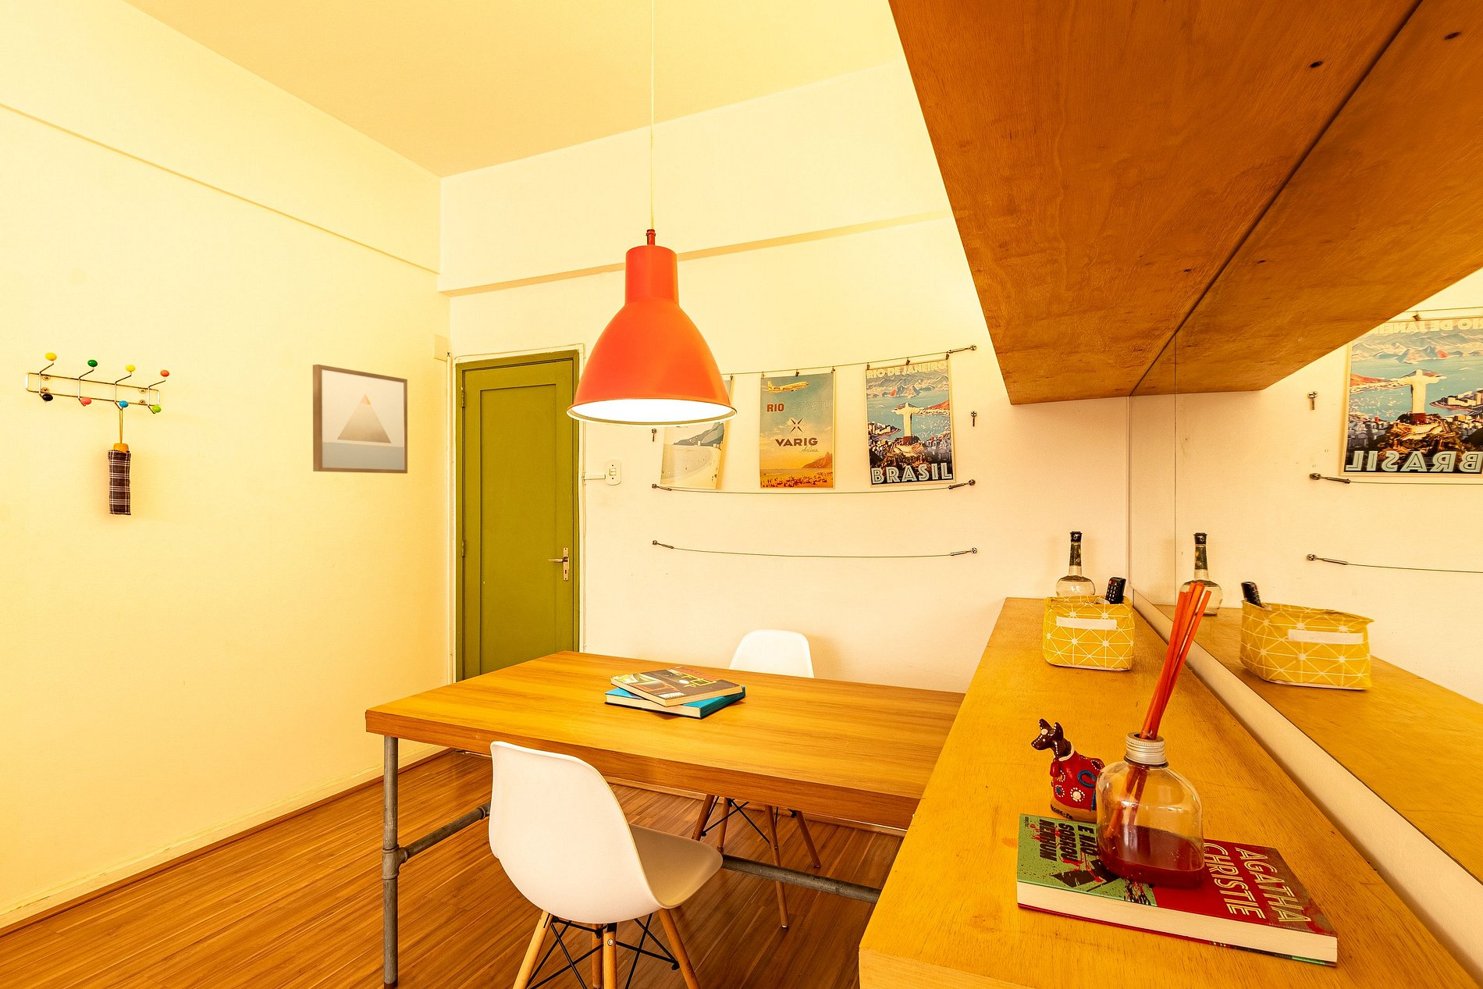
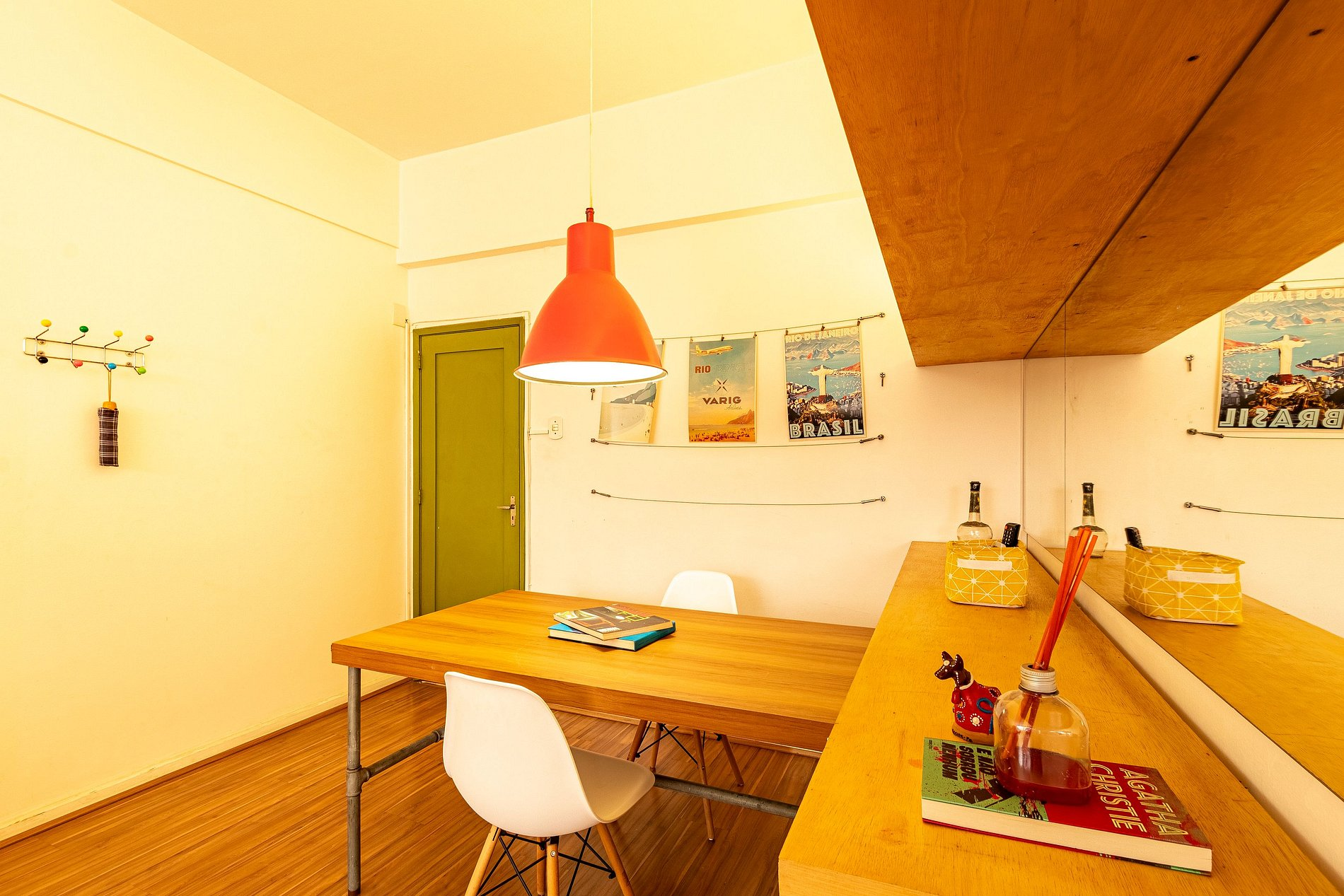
- wall art [312,364,408,475]
